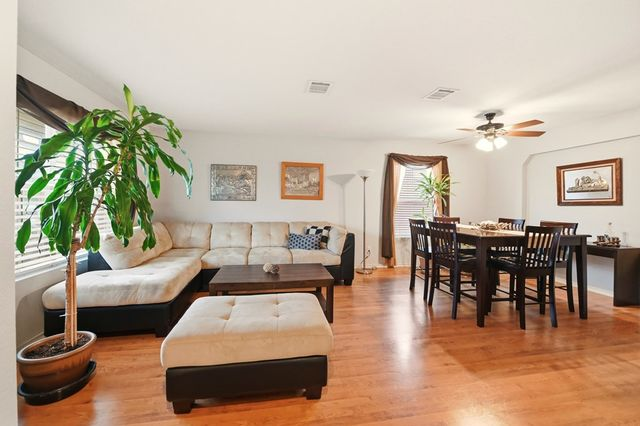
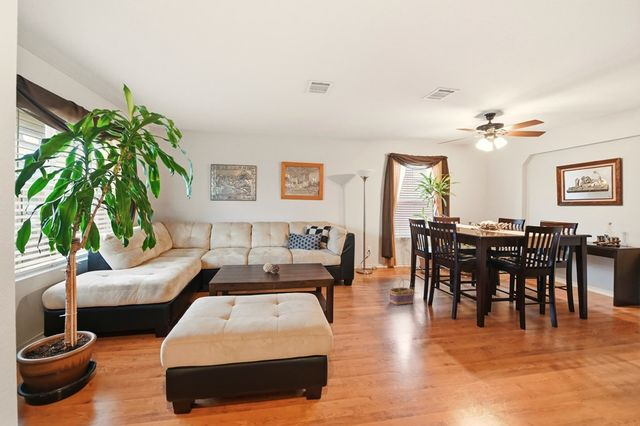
+ basket [389,275,414,306]
